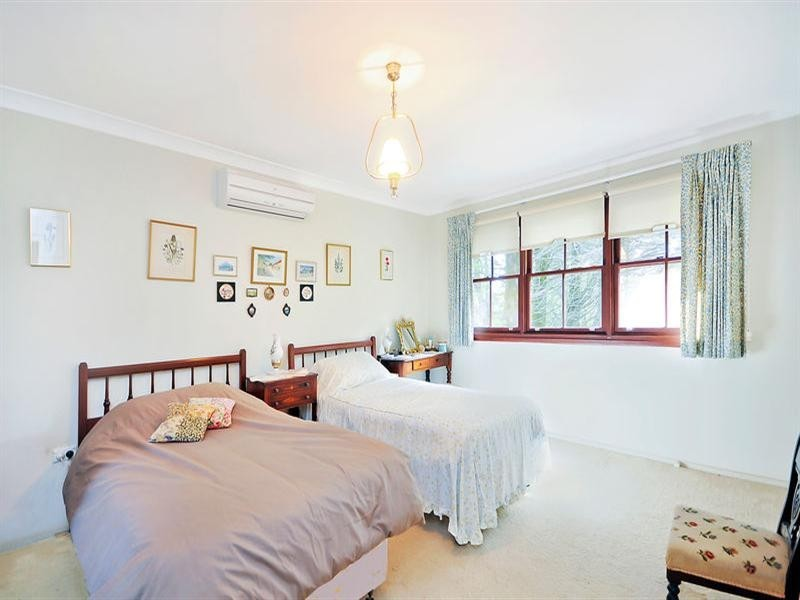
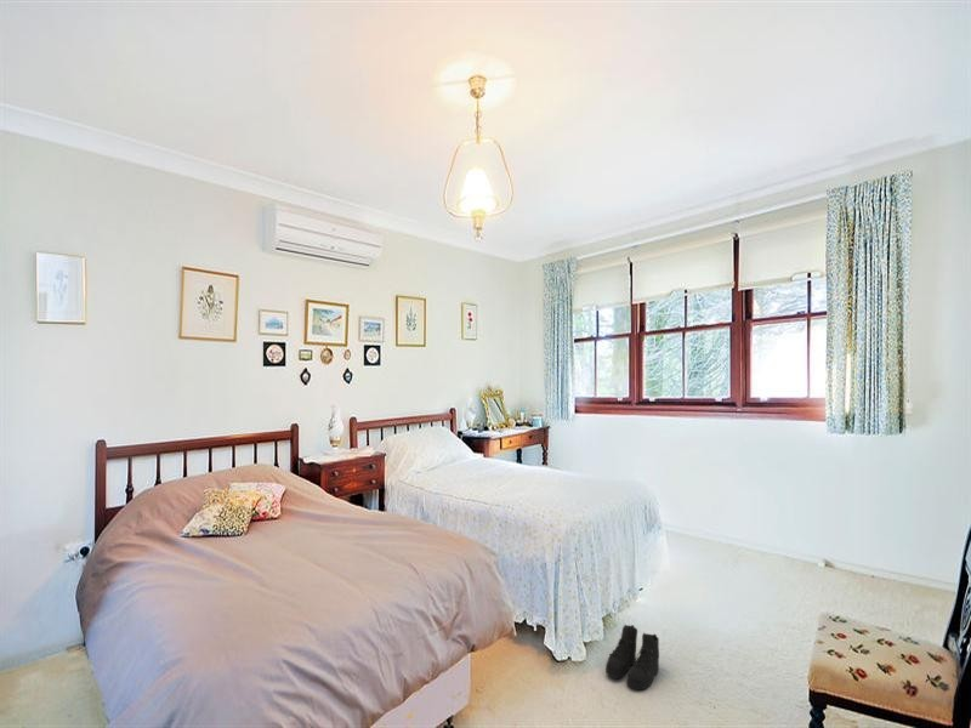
+ boots [604,624,660,692]
